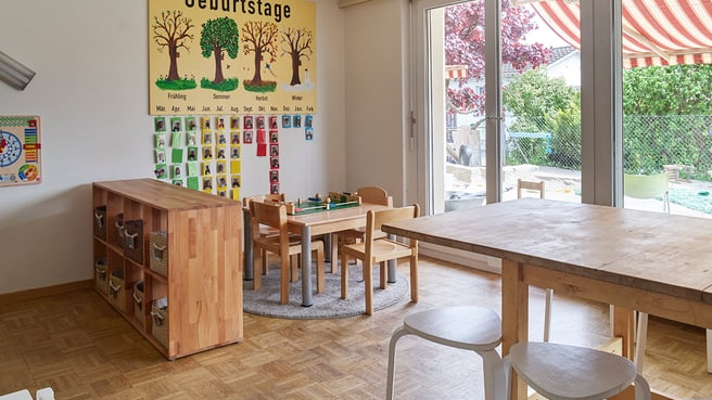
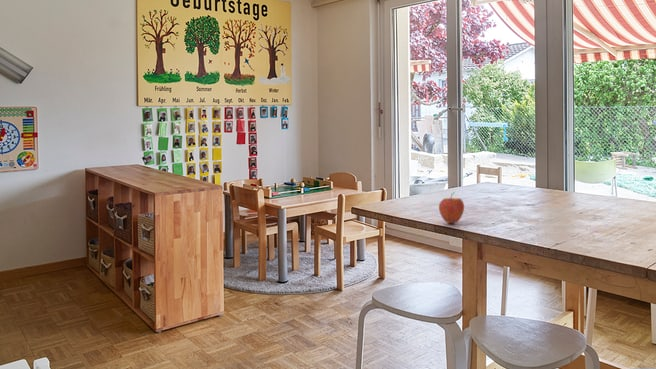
+ fruit [438,191,465,224]
